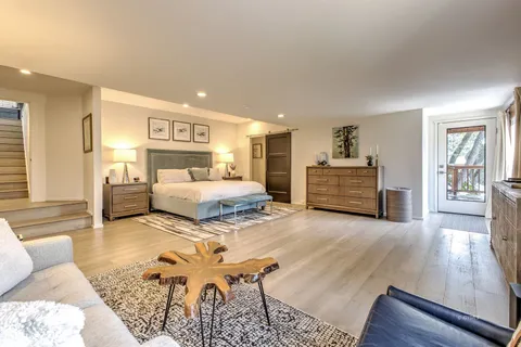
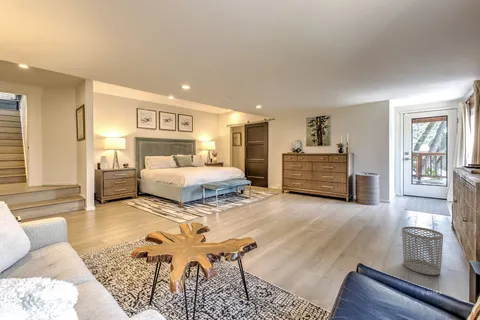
+ waste bin [401,226,444,276]
